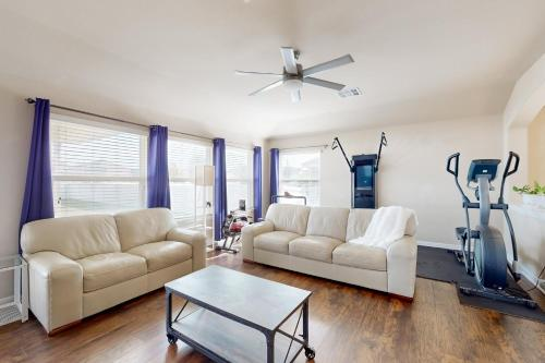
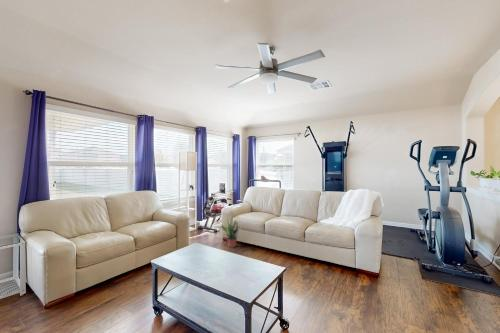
+ potted plant [220,216,244,248]
